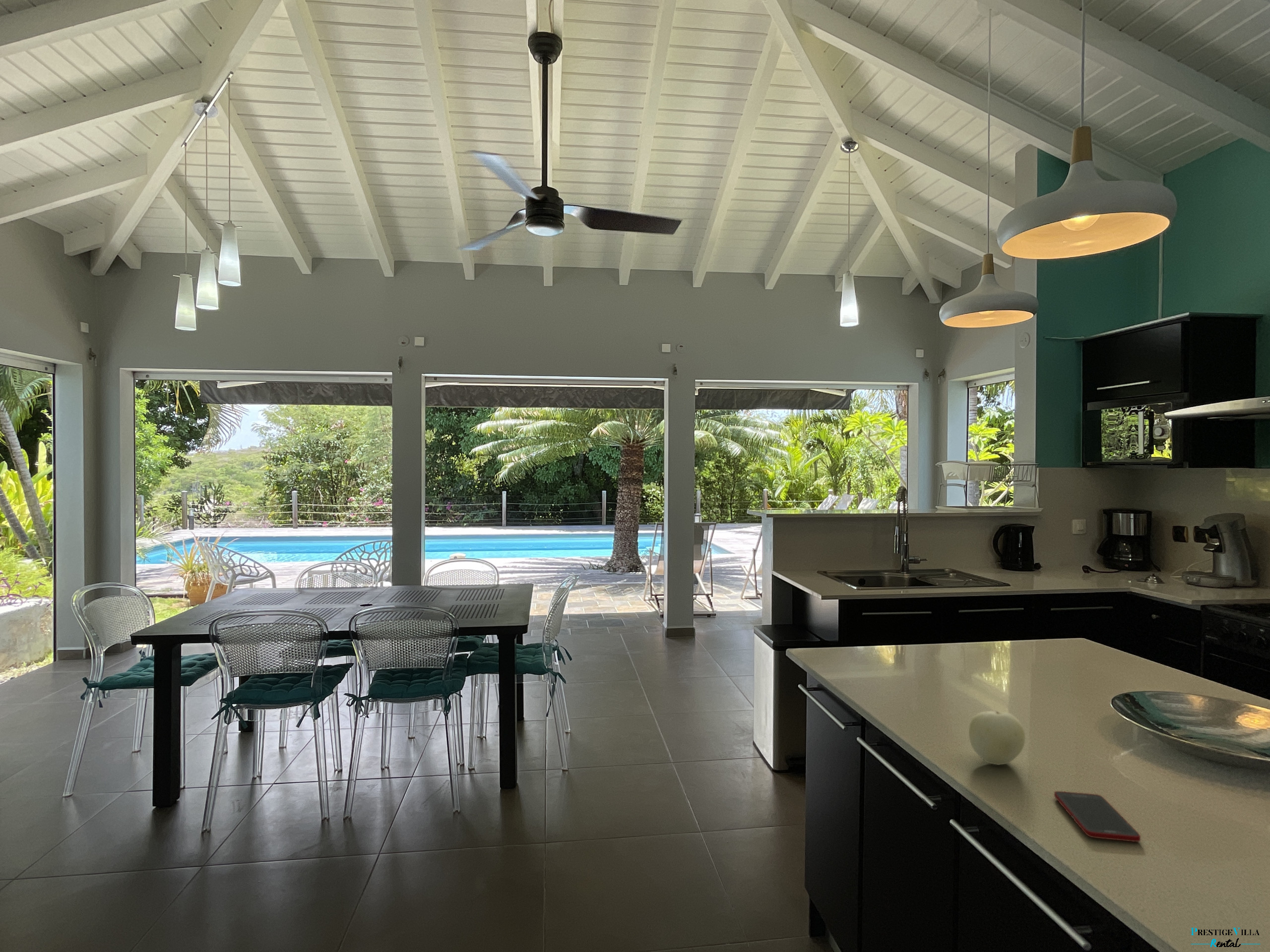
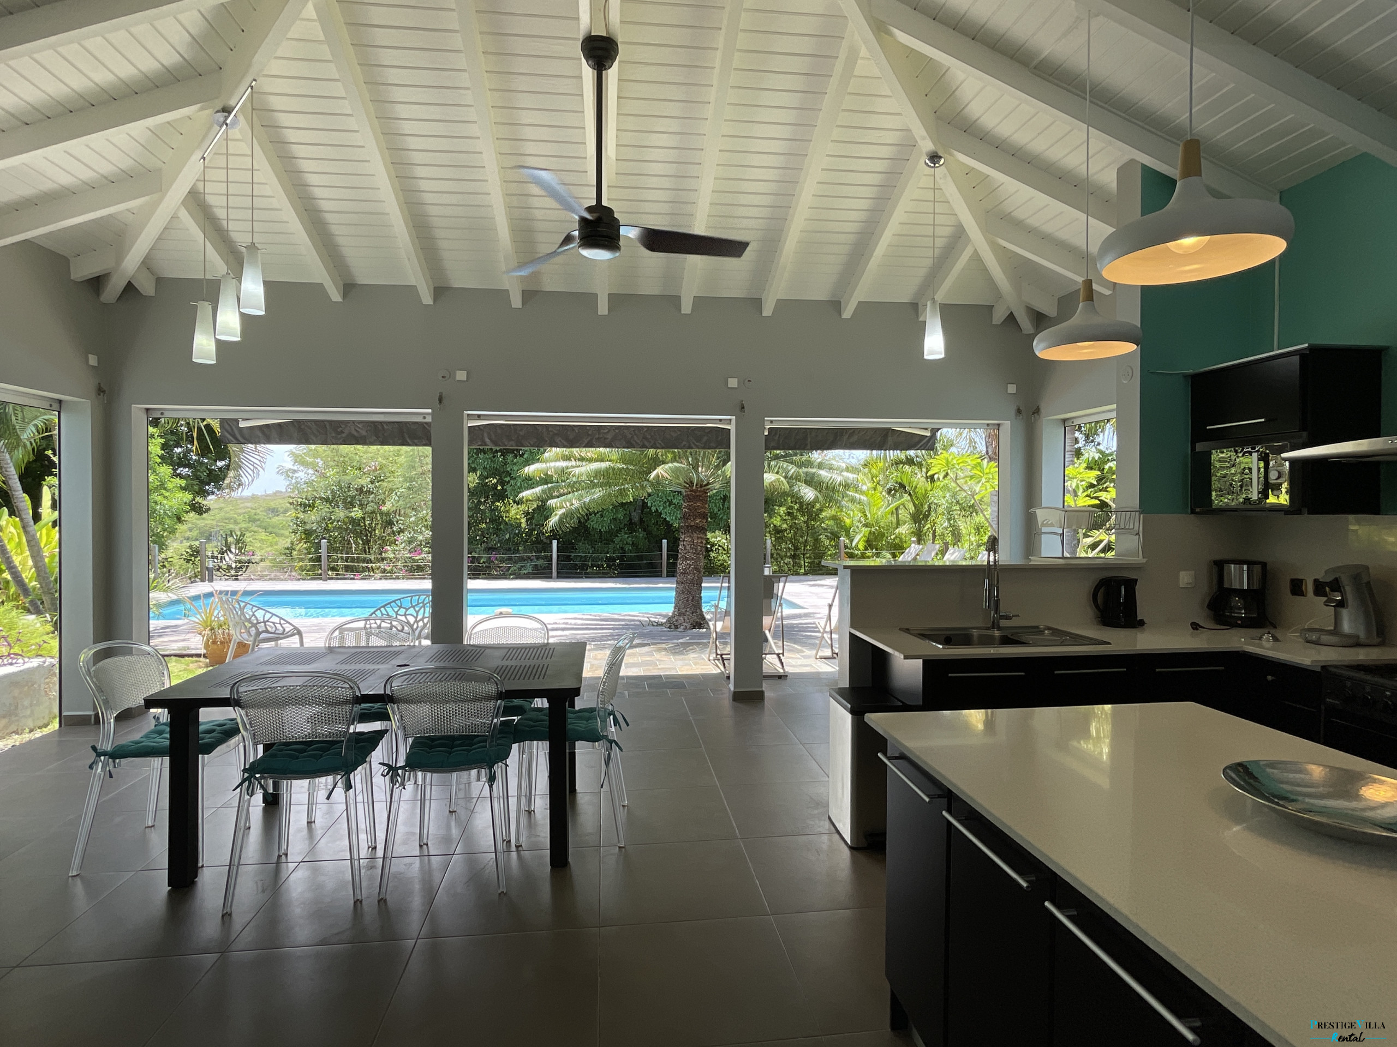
- fruit [968,711,1026,766]
- cell phone [1054,791,1141,842]
